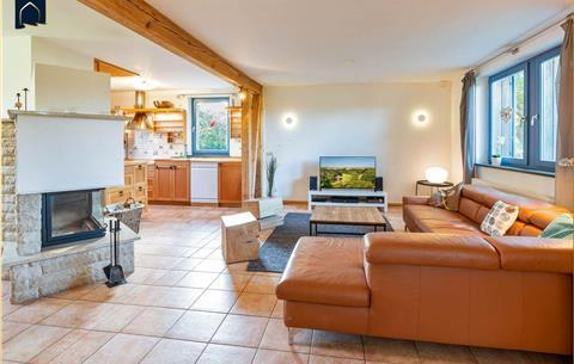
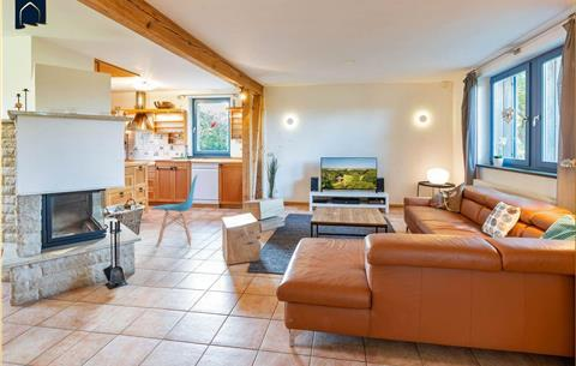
+ chair [150,173,199,248]
